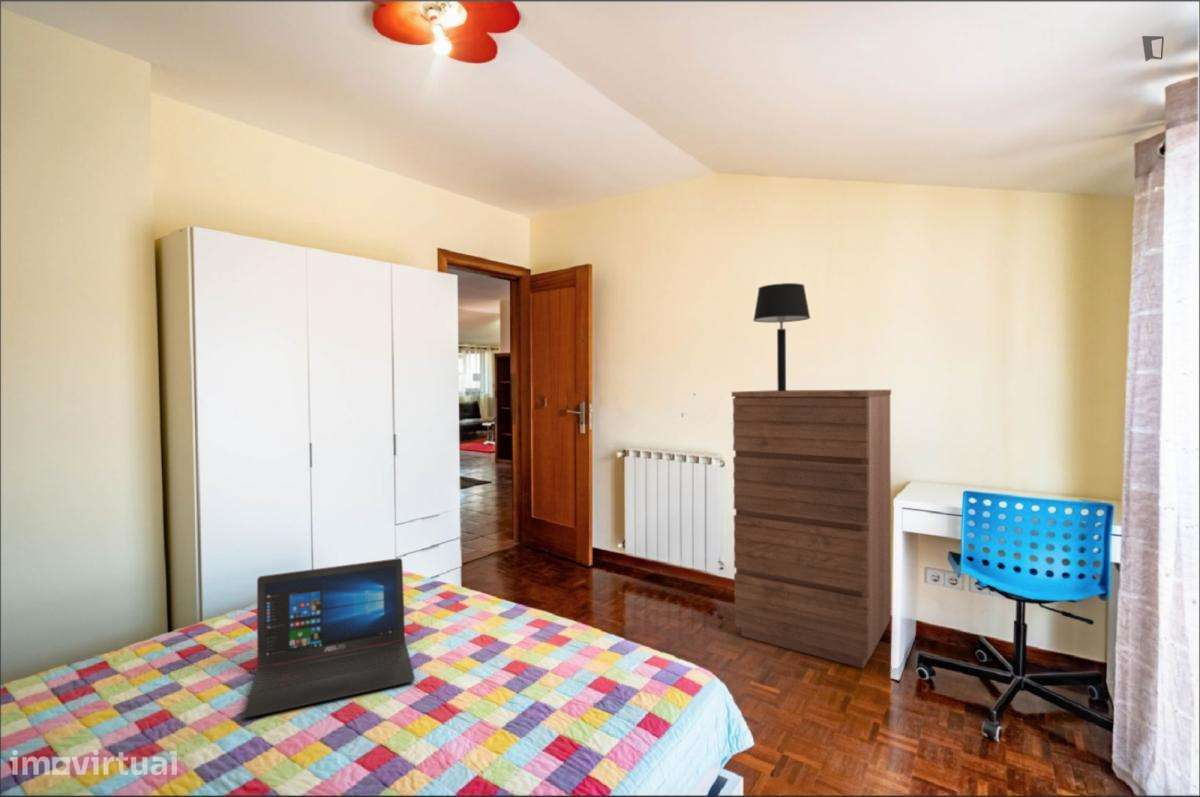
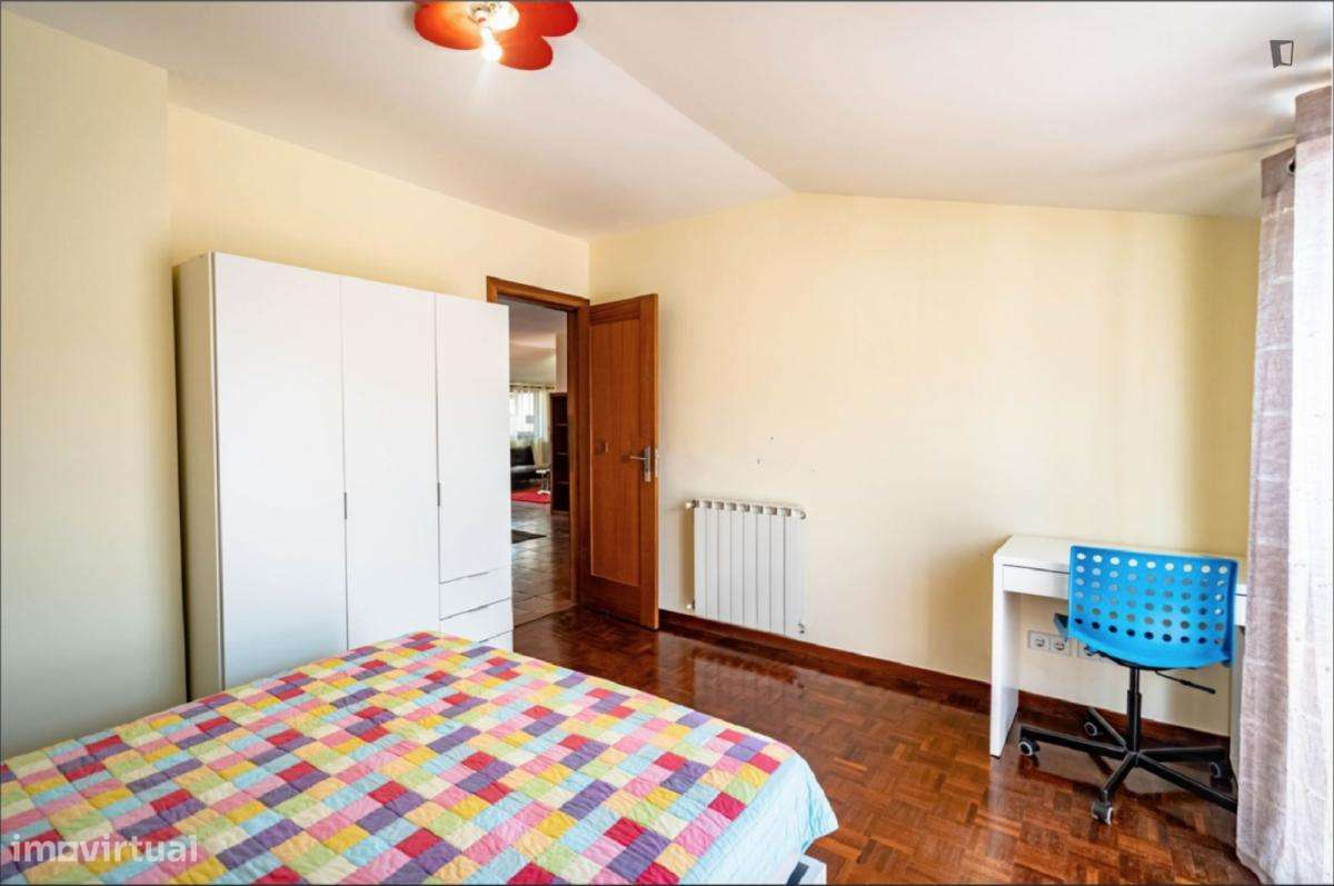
- dresser [731,389,892,669]
- laptop [242,557,416,719]
- table lamp [752,282,811,391]
